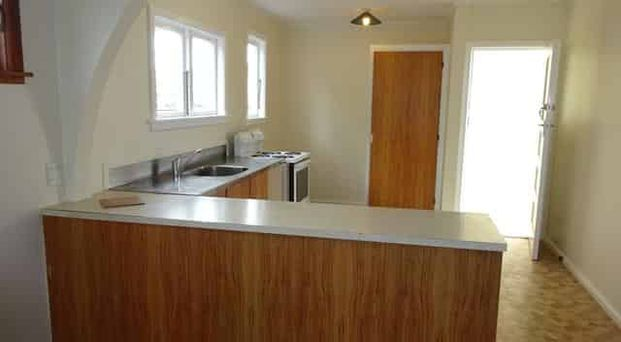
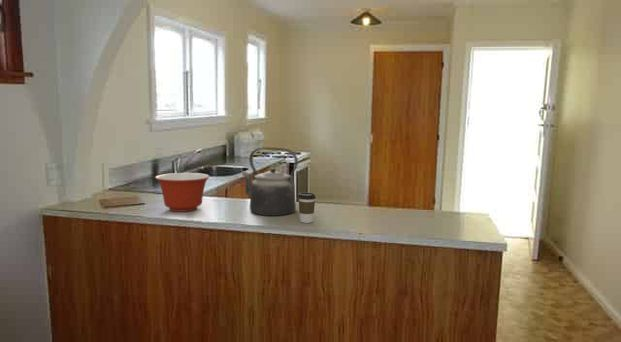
+ kettle [241,146,299,216]
+ coffee cup [297,192,316,224]
+ mixing bowl [154,172,211,213]
